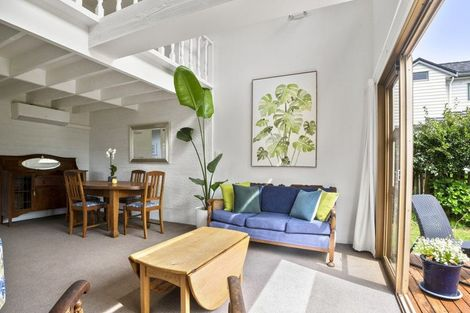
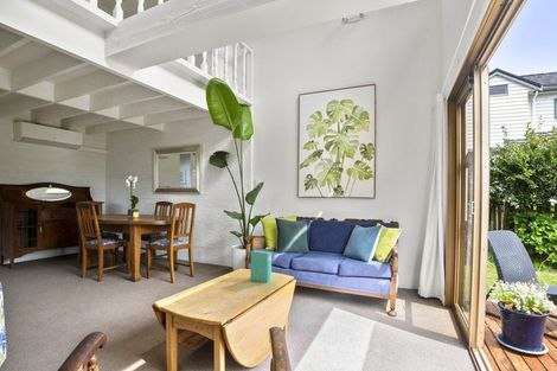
+ book [249,249,273,283]
